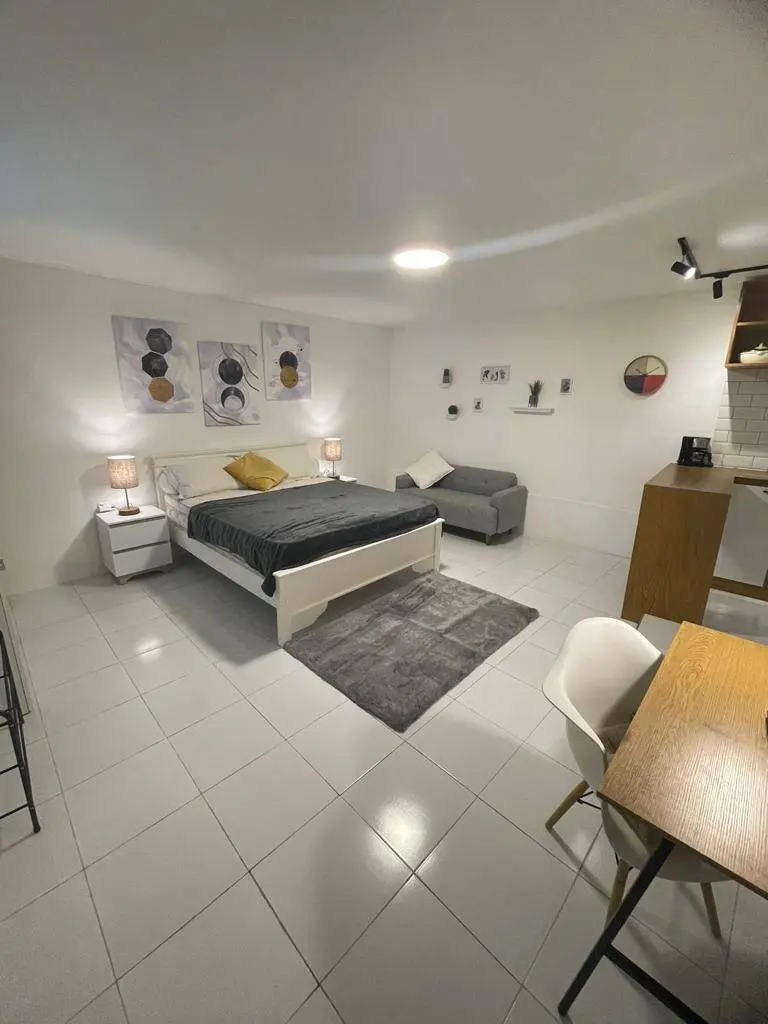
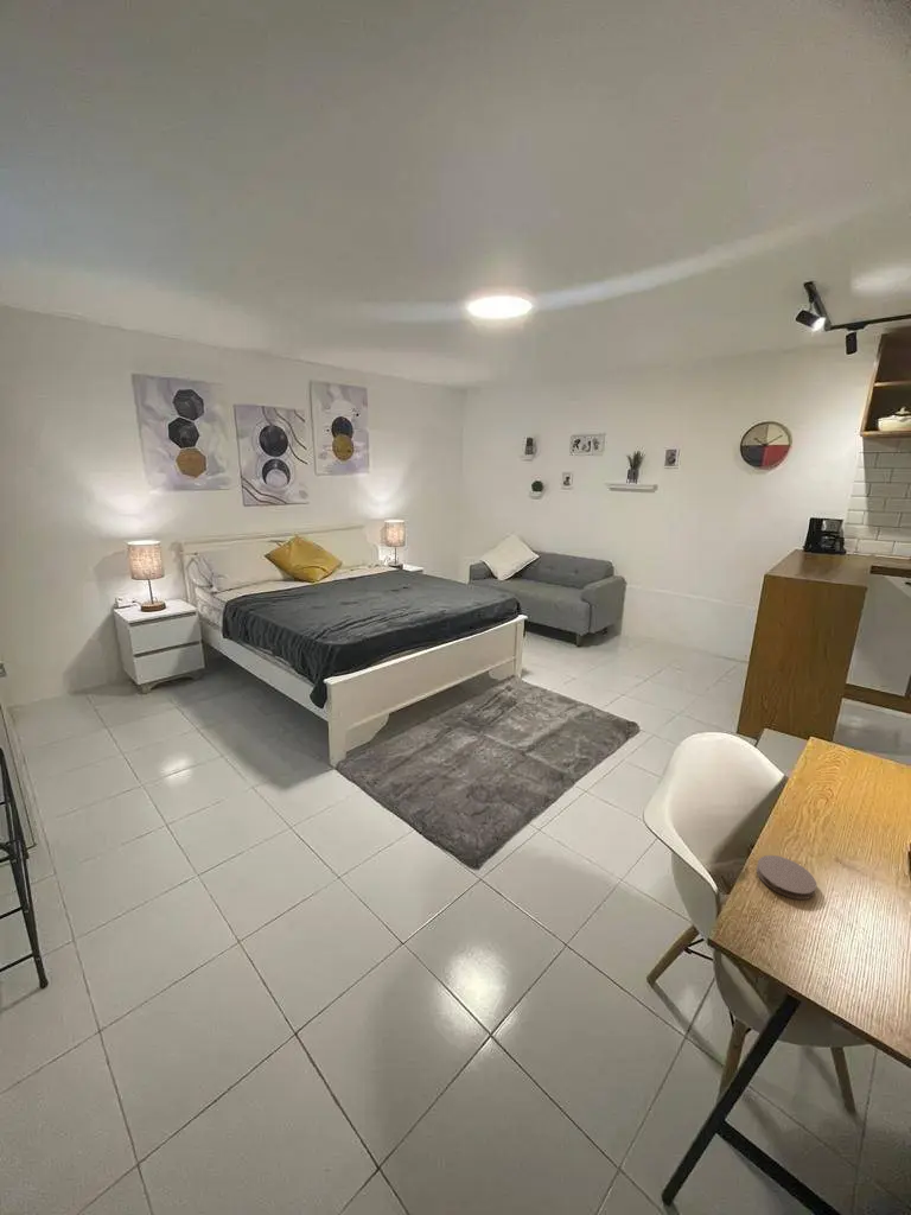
+ coaster [756,854,817,901]
